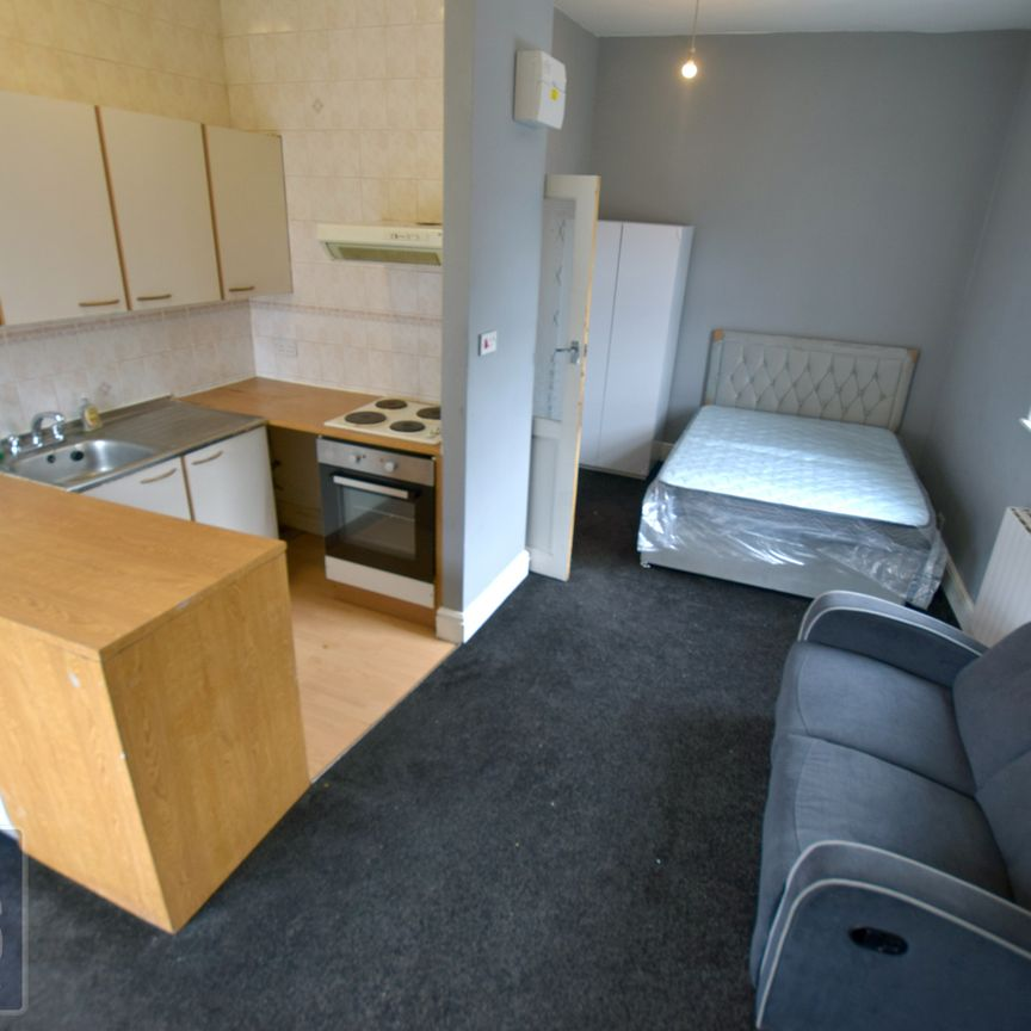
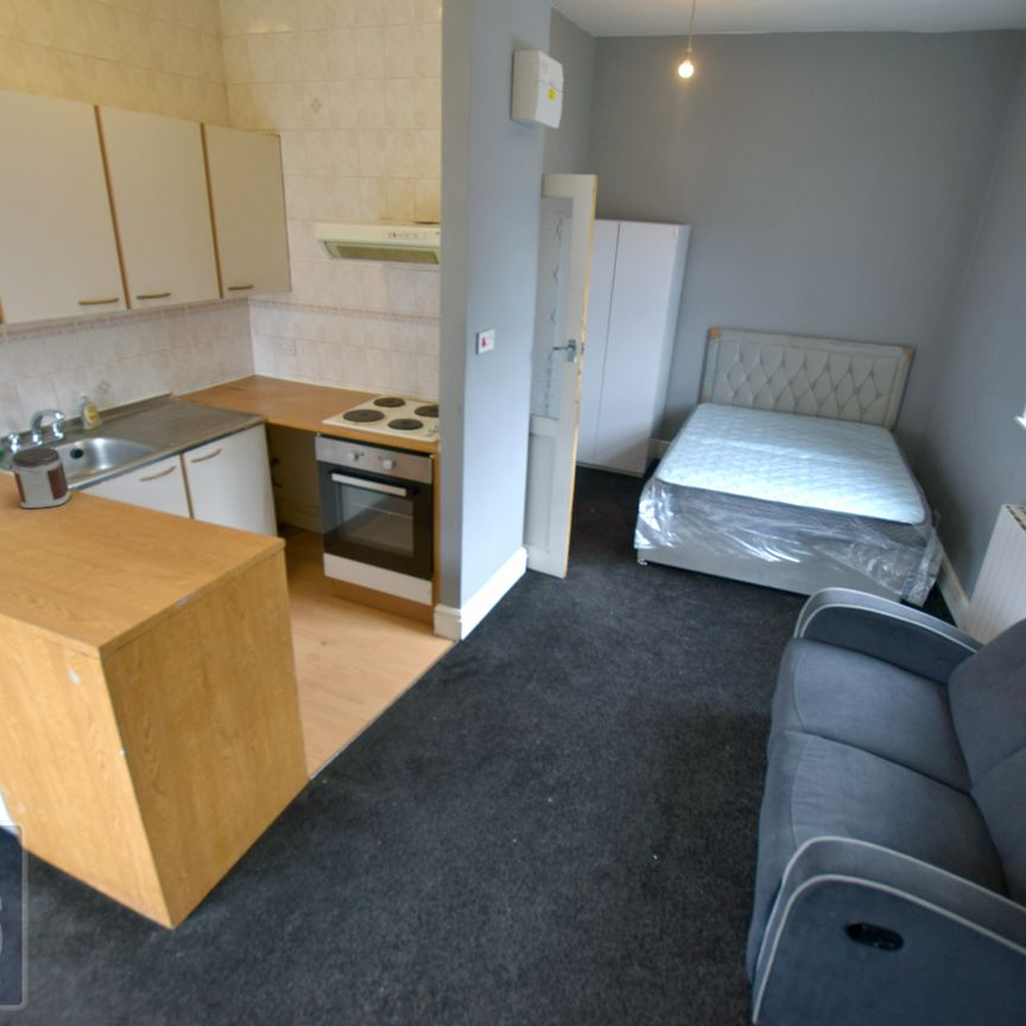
+ jar [11,446,72,509]
